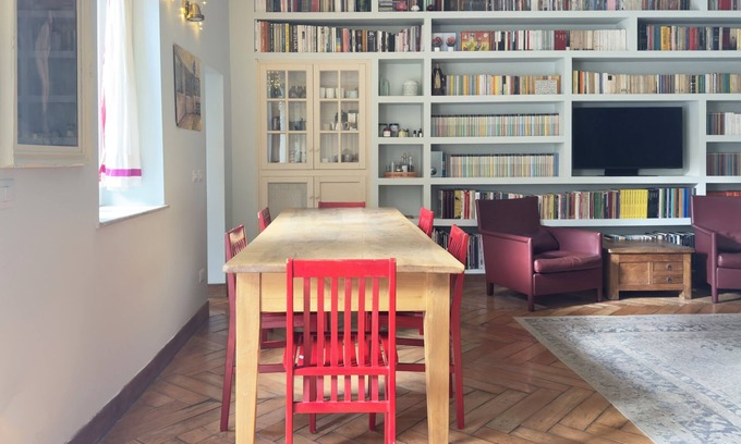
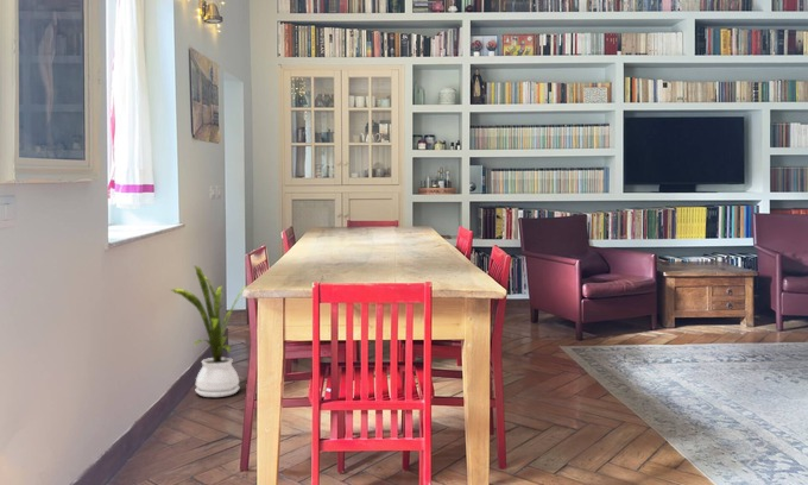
+ house plant [170,265,247,398]
